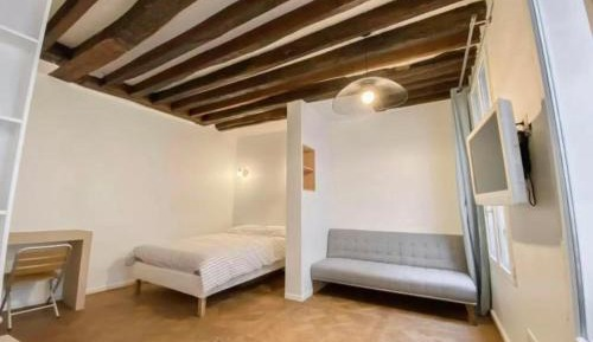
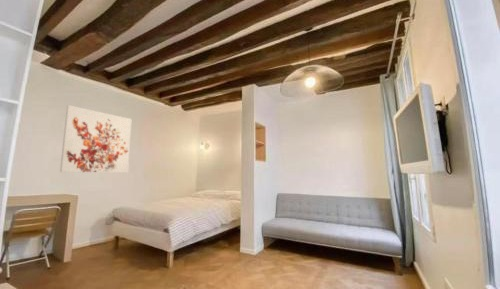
+ wall art [59,104,132,174]
